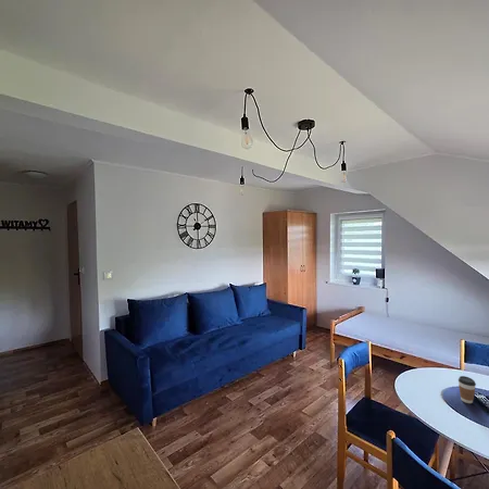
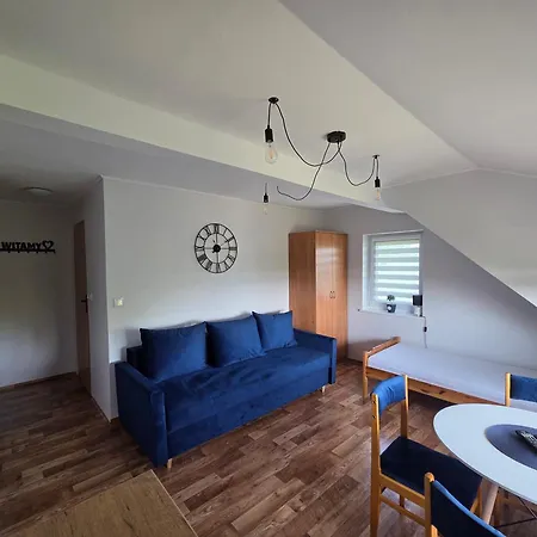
- coffee cup [457,375,477,404]
